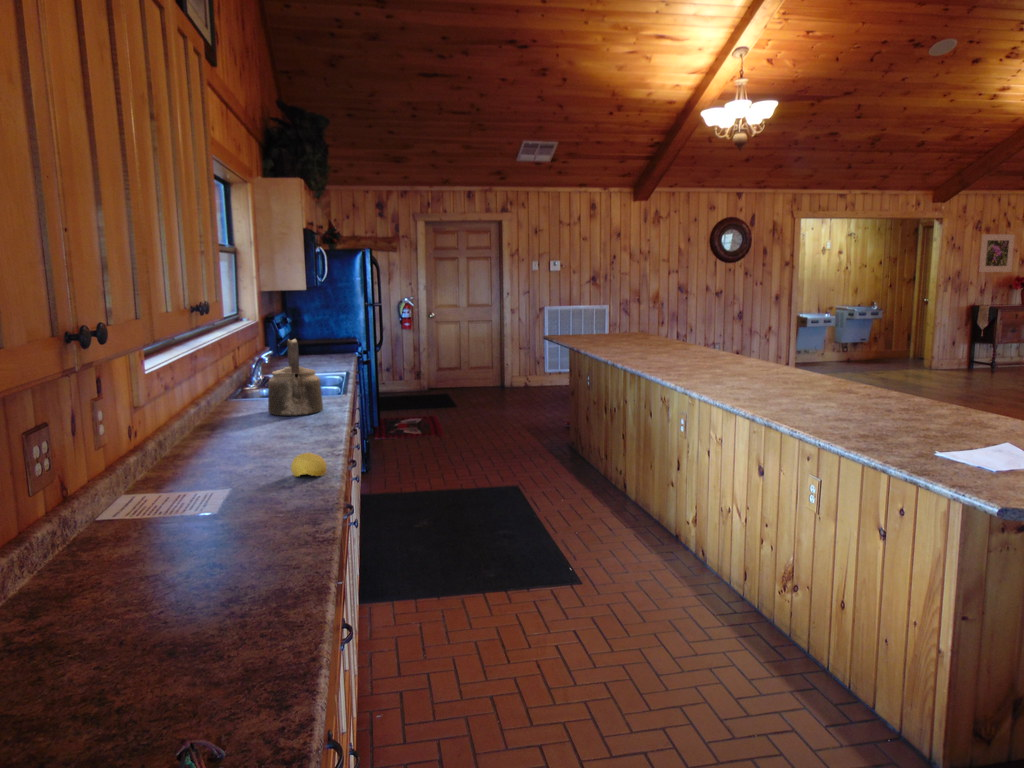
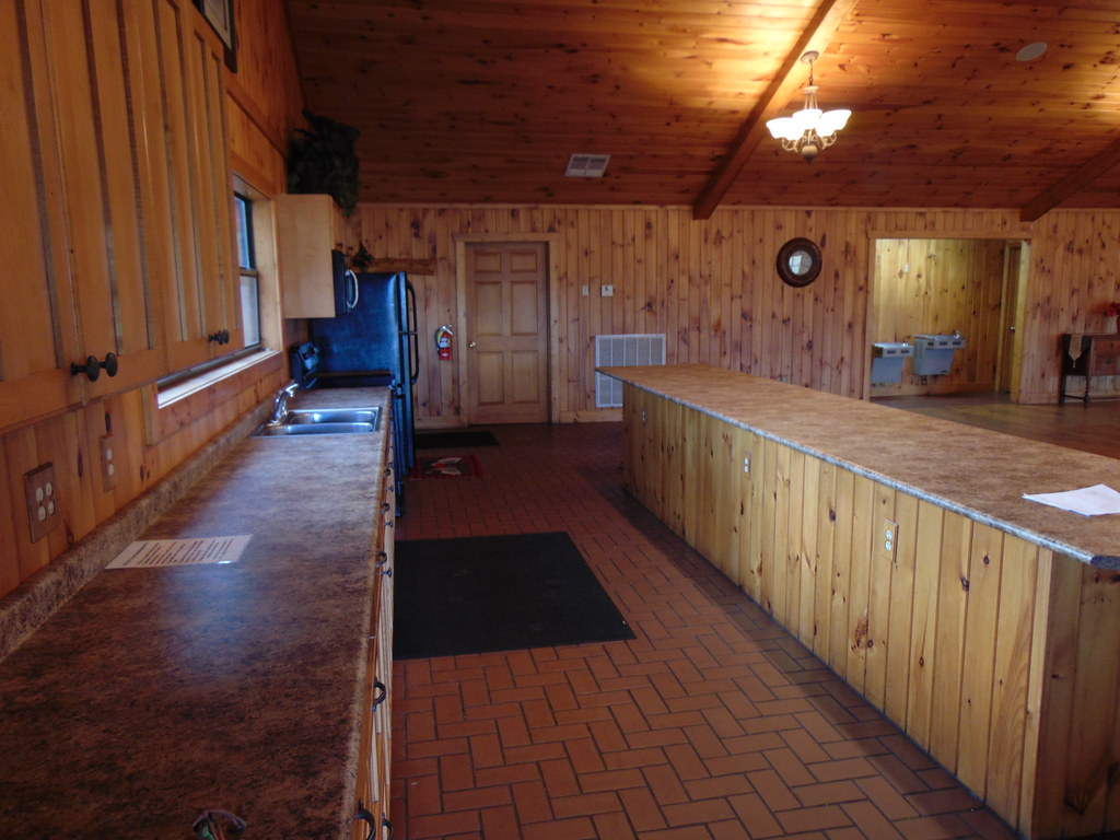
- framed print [978,233,1016,273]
- kettle [267,338,324,417]
- fruit [290,451,328,477]
